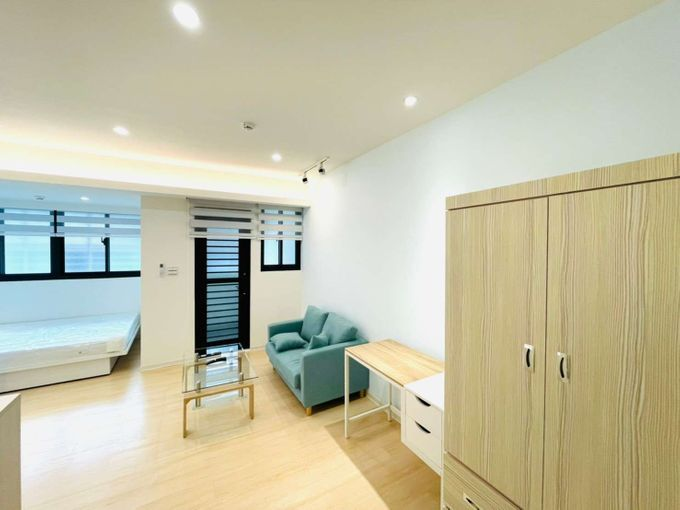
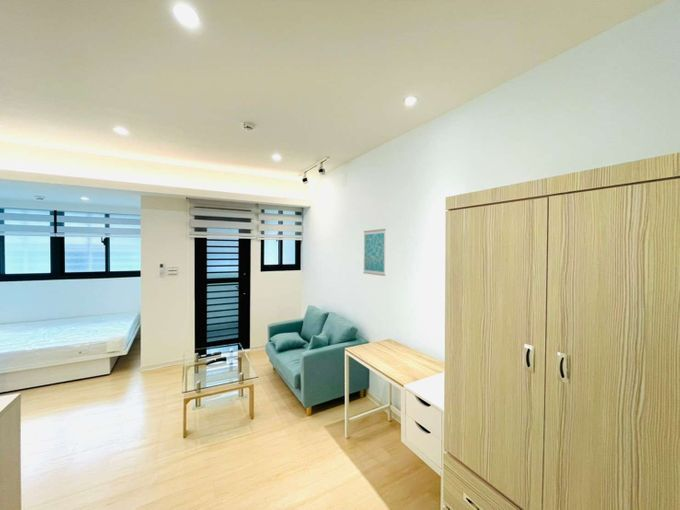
+ wall art [362,228,387,277]
